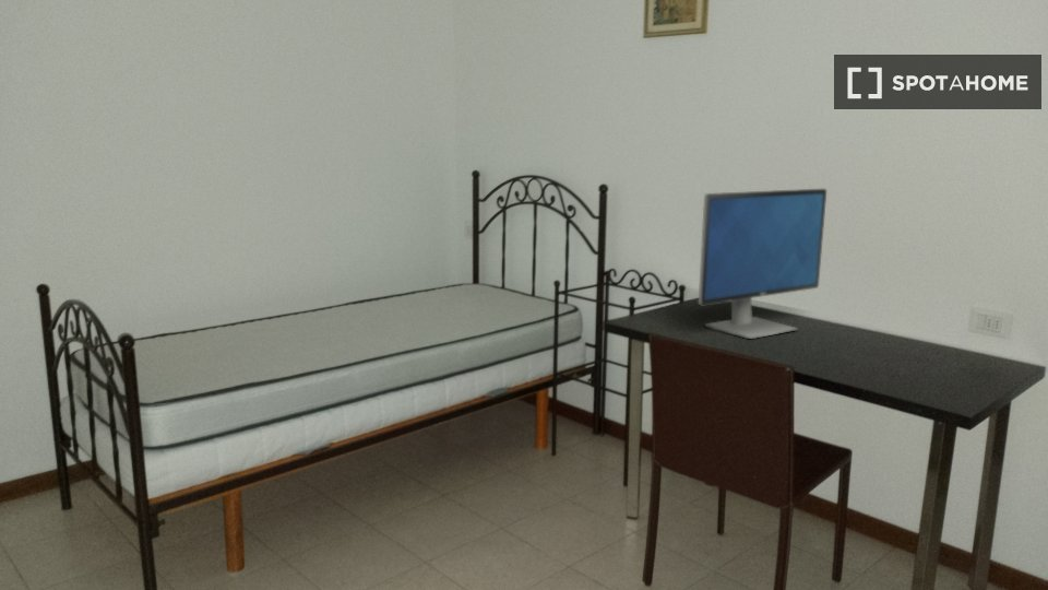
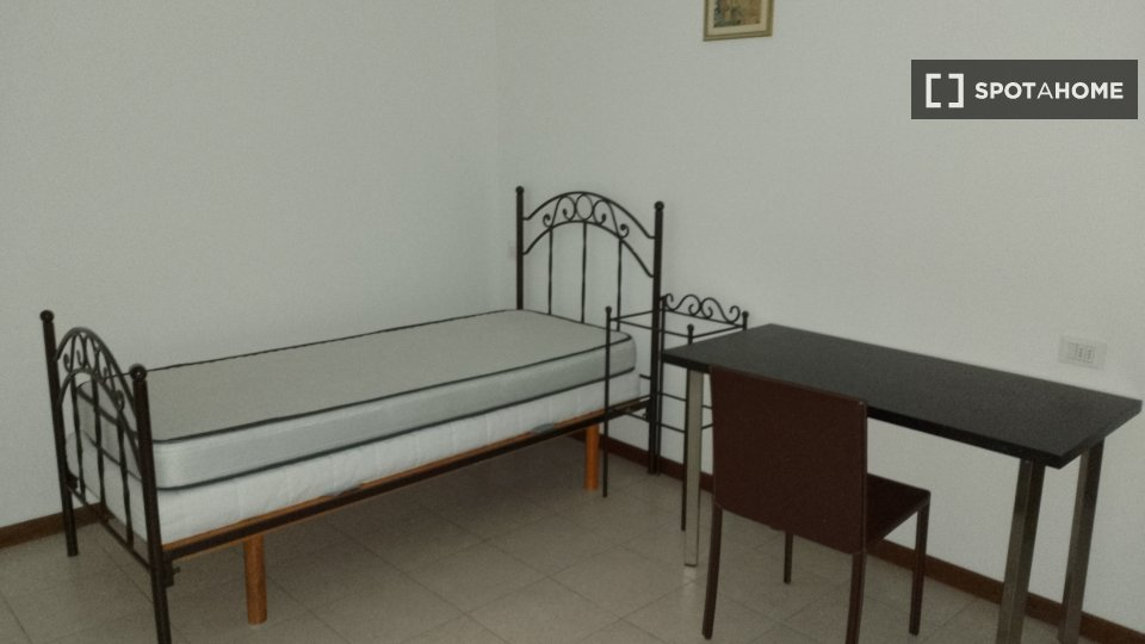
- monitor [698,188,827,340]
